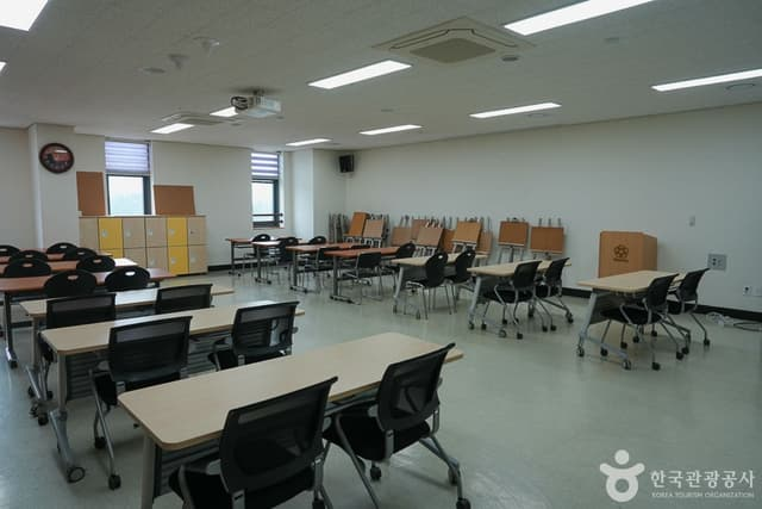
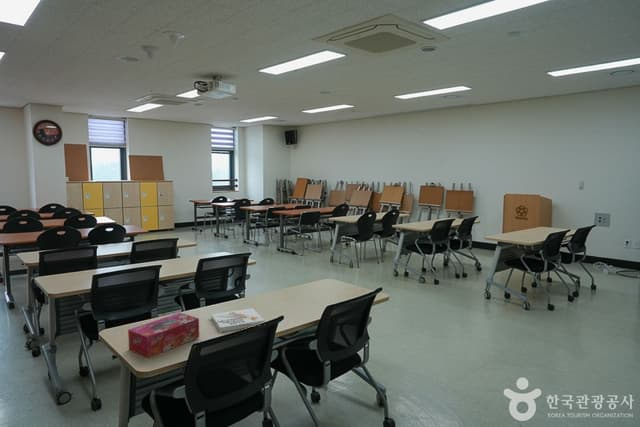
+ tissue box [127,312,200,359]
+ book [210,307,266,333]
